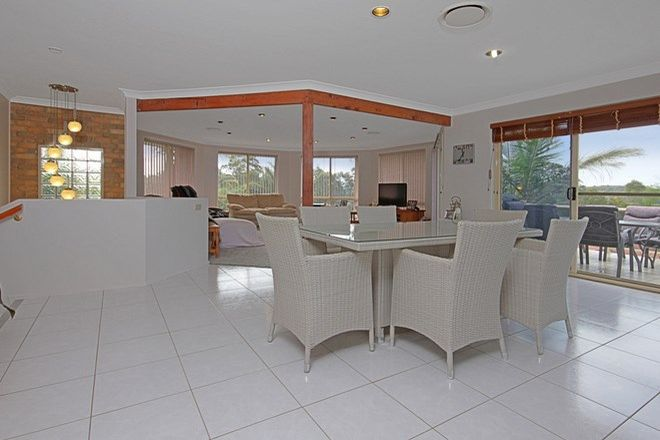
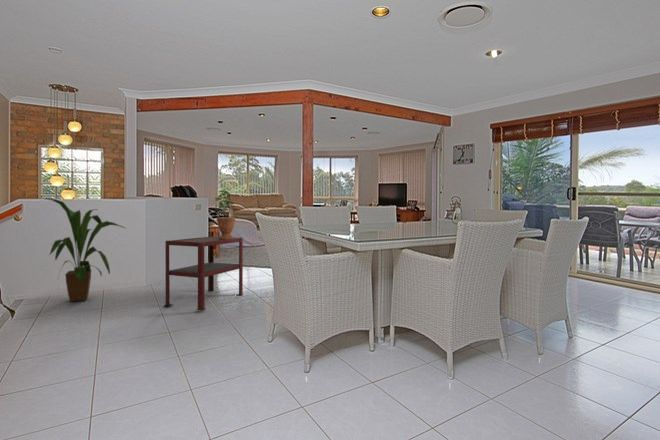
+ potted plant [211,185,237,239]
+ side table [163,236,245,312]
+ house plant [43,197,127,303]
